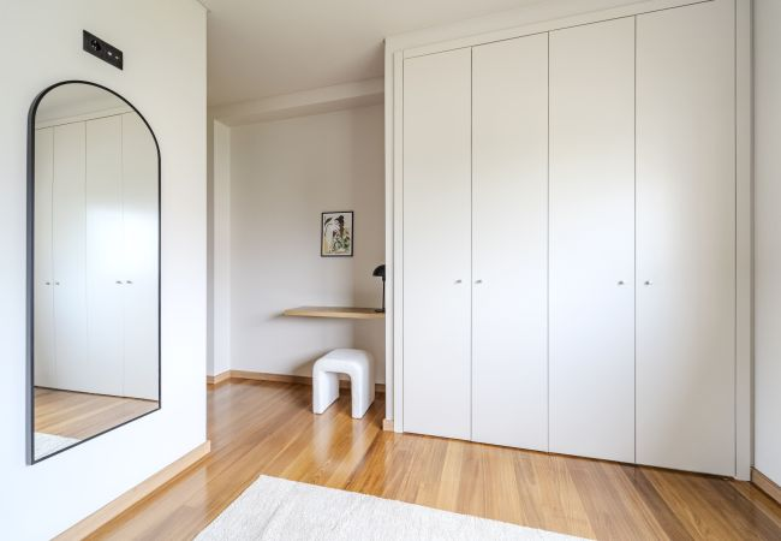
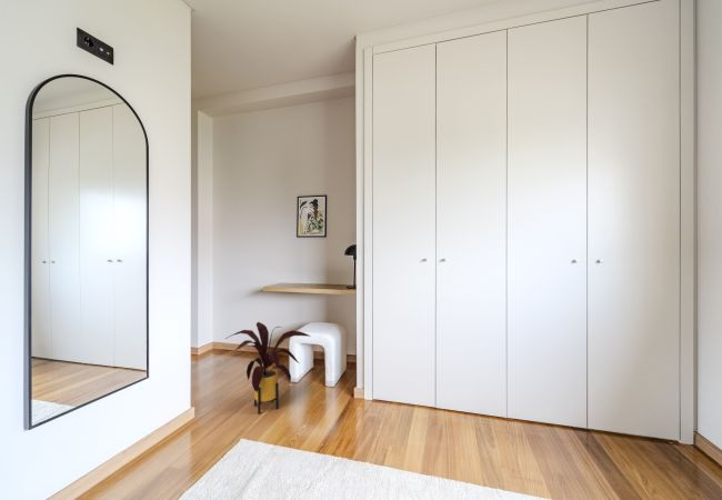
+ house plant [224,321,312,416]
